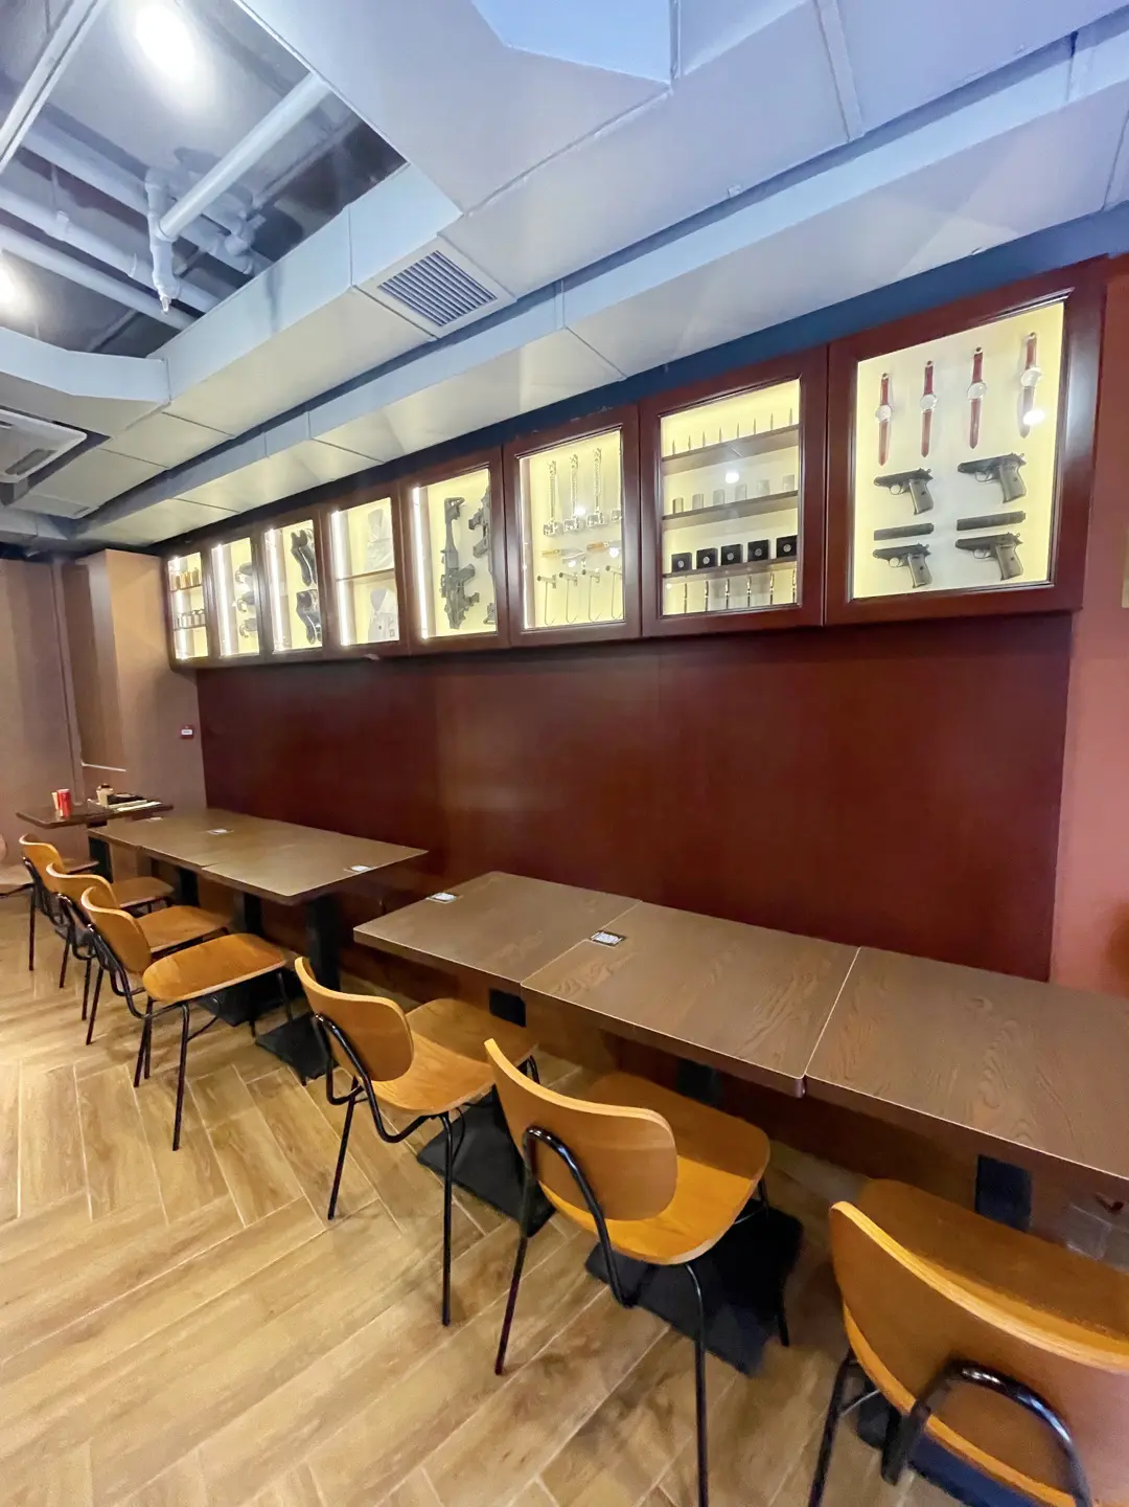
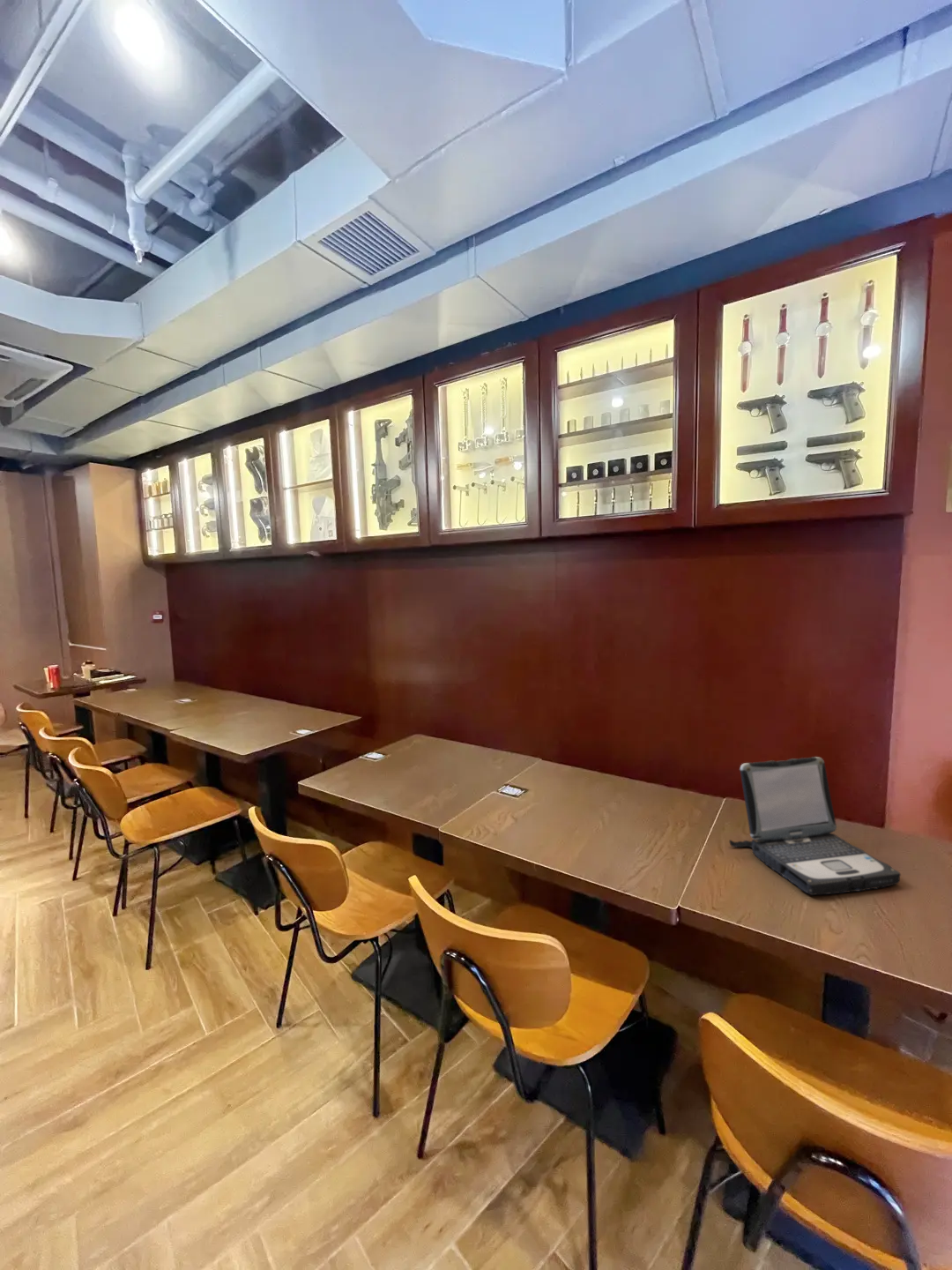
+ laptop [728,756,902,896]
